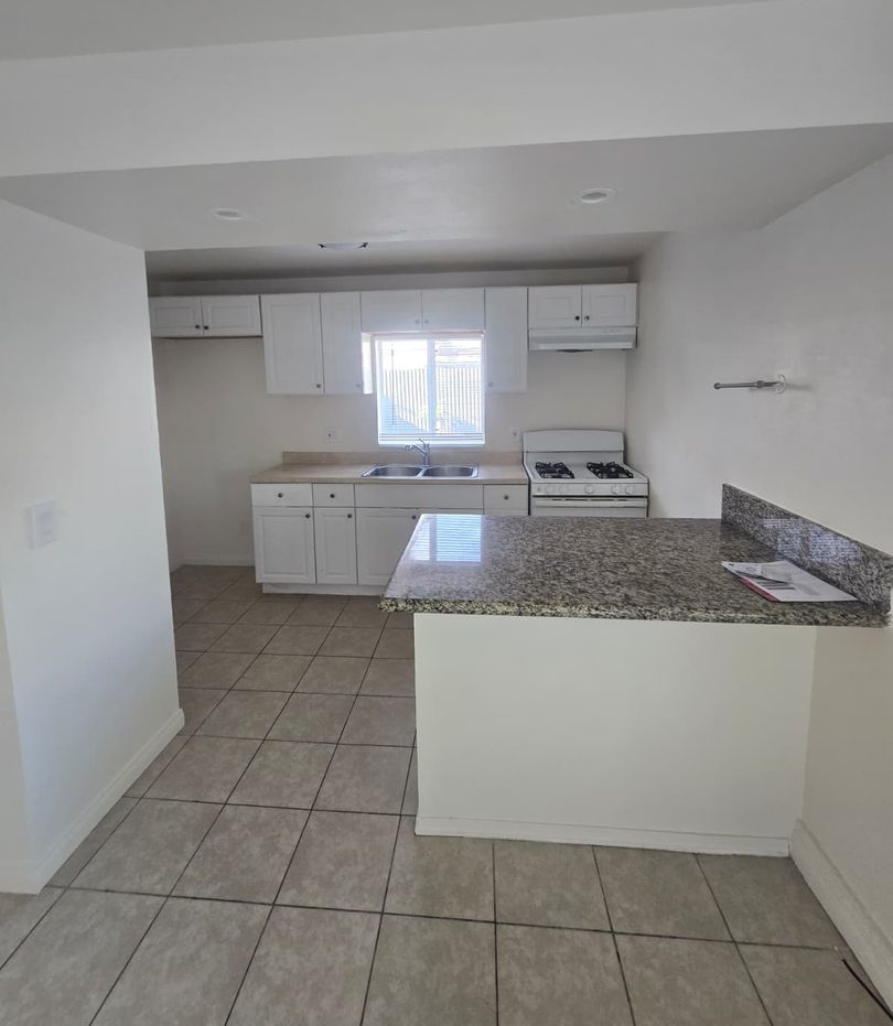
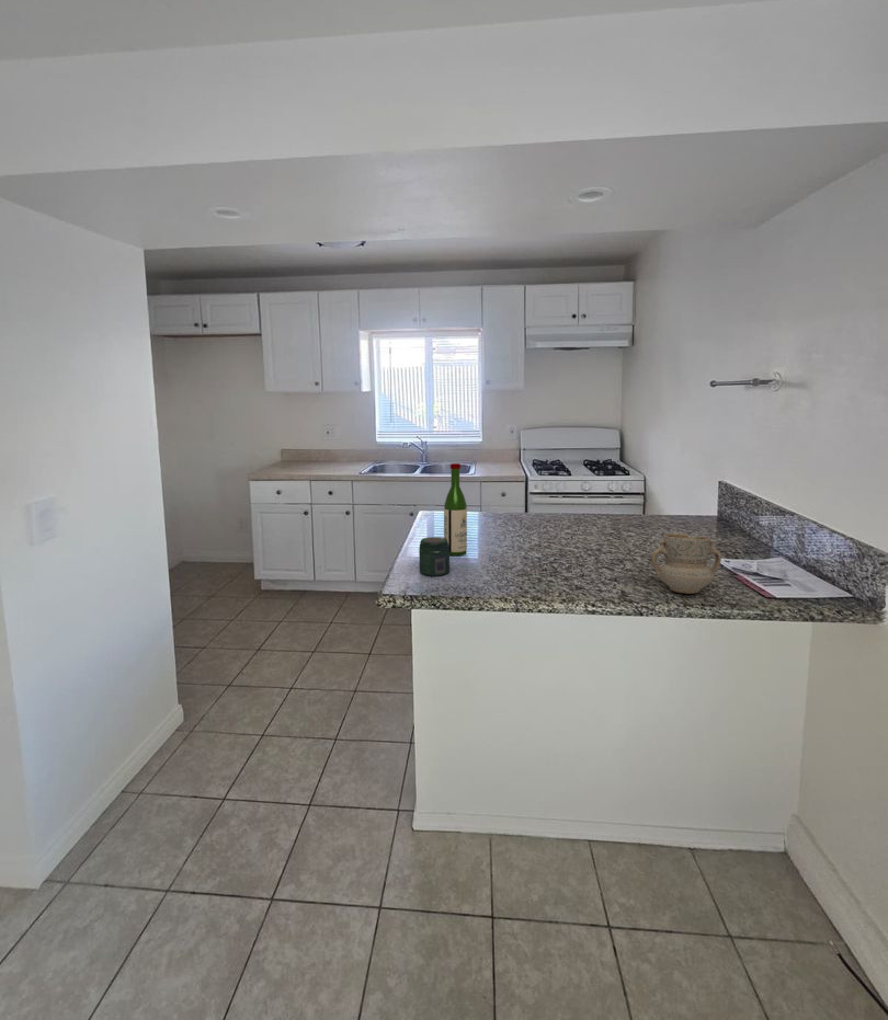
+ wine bottle [443,462,468,557]
+ jar [418,536,451,577]
+ mug [650,532,722,595]
